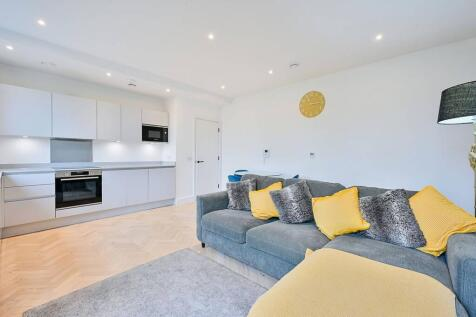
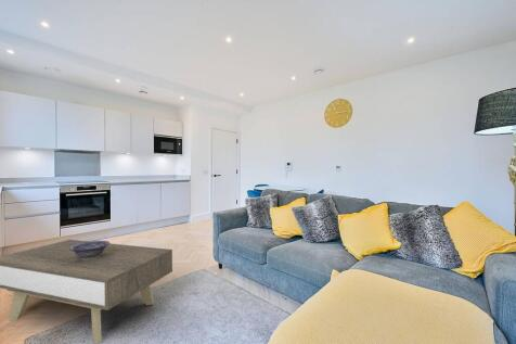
+ decorative bowl [69,240,111,260]
+ coffee table [0,239,173,344]
